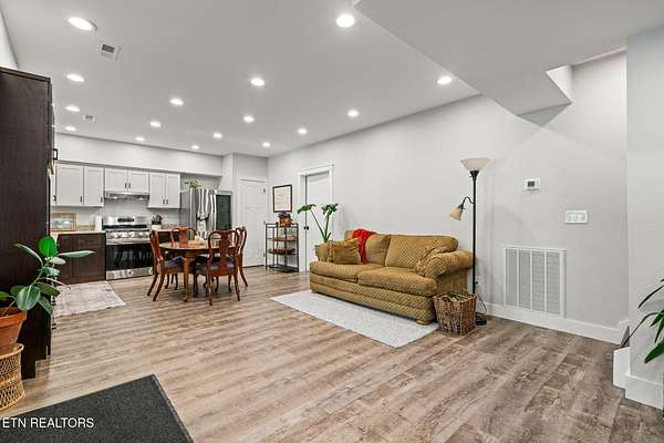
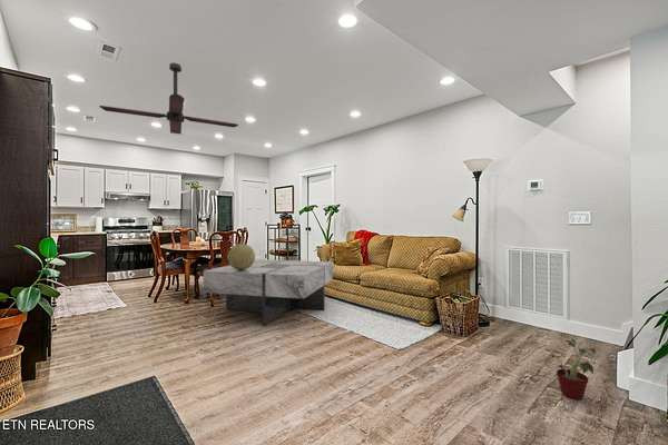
+ ceiling fan [98,62,239,136]
+ decorative sphere [227,243,256,270]
+ potted plant [549,338,602,400]
+ coffee table [203,258,335,327]
